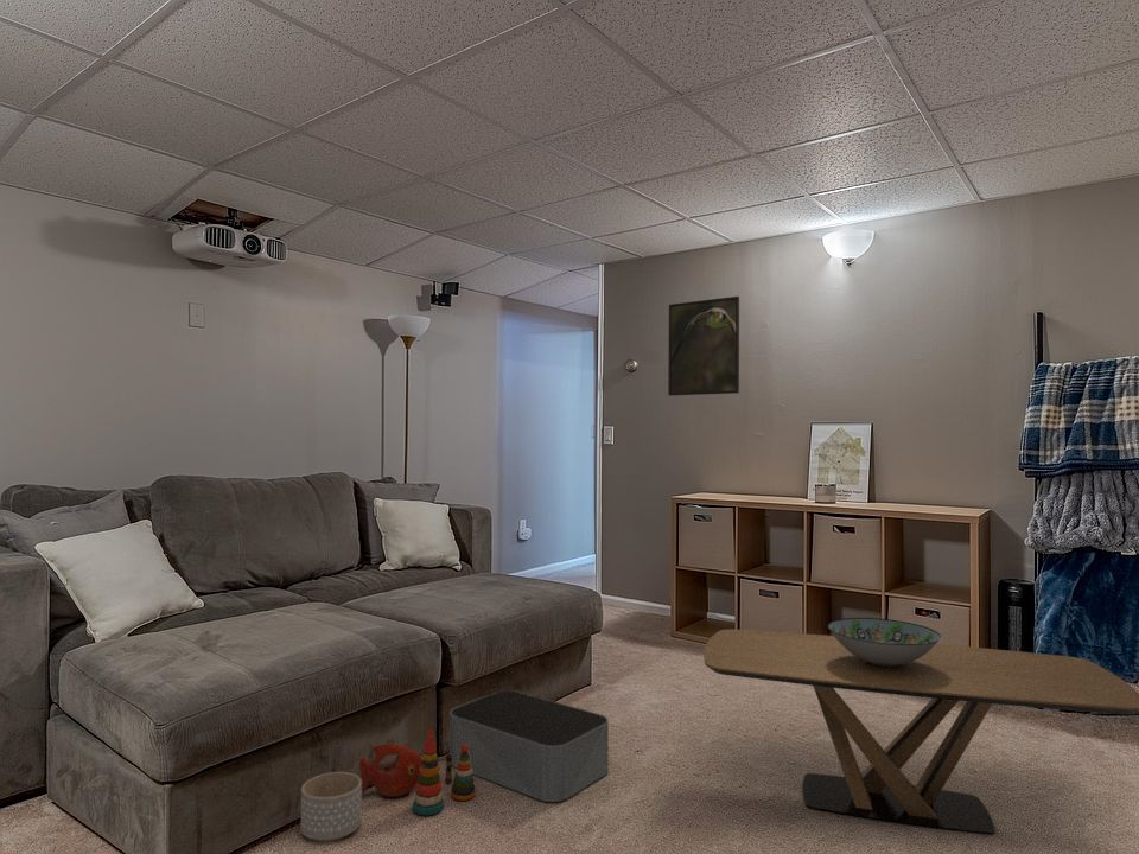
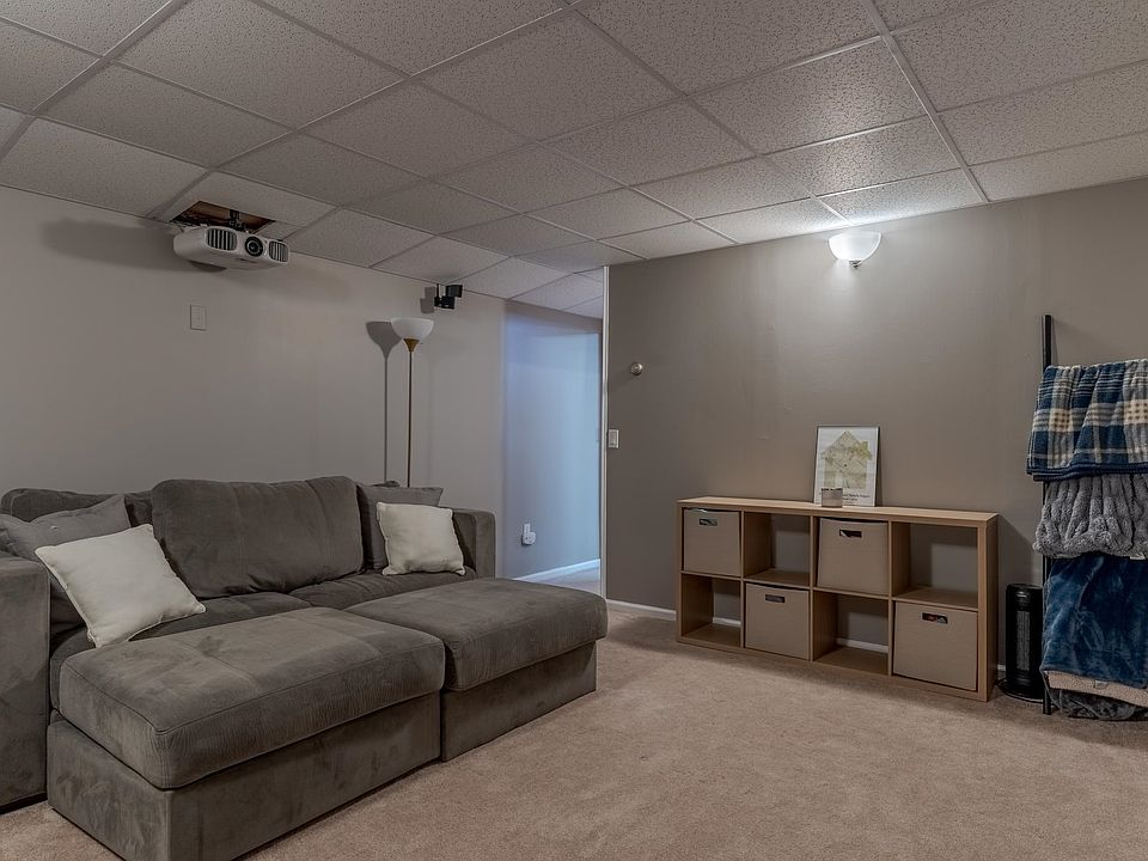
- storage bin [448,689,610,803]
- decorative bowl [827,617,942,667]
- stacking toy [358,725,477,817]
- coffee table [702,629,1139,836]
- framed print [667,295,740,397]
- planter [300,771,363,842]
